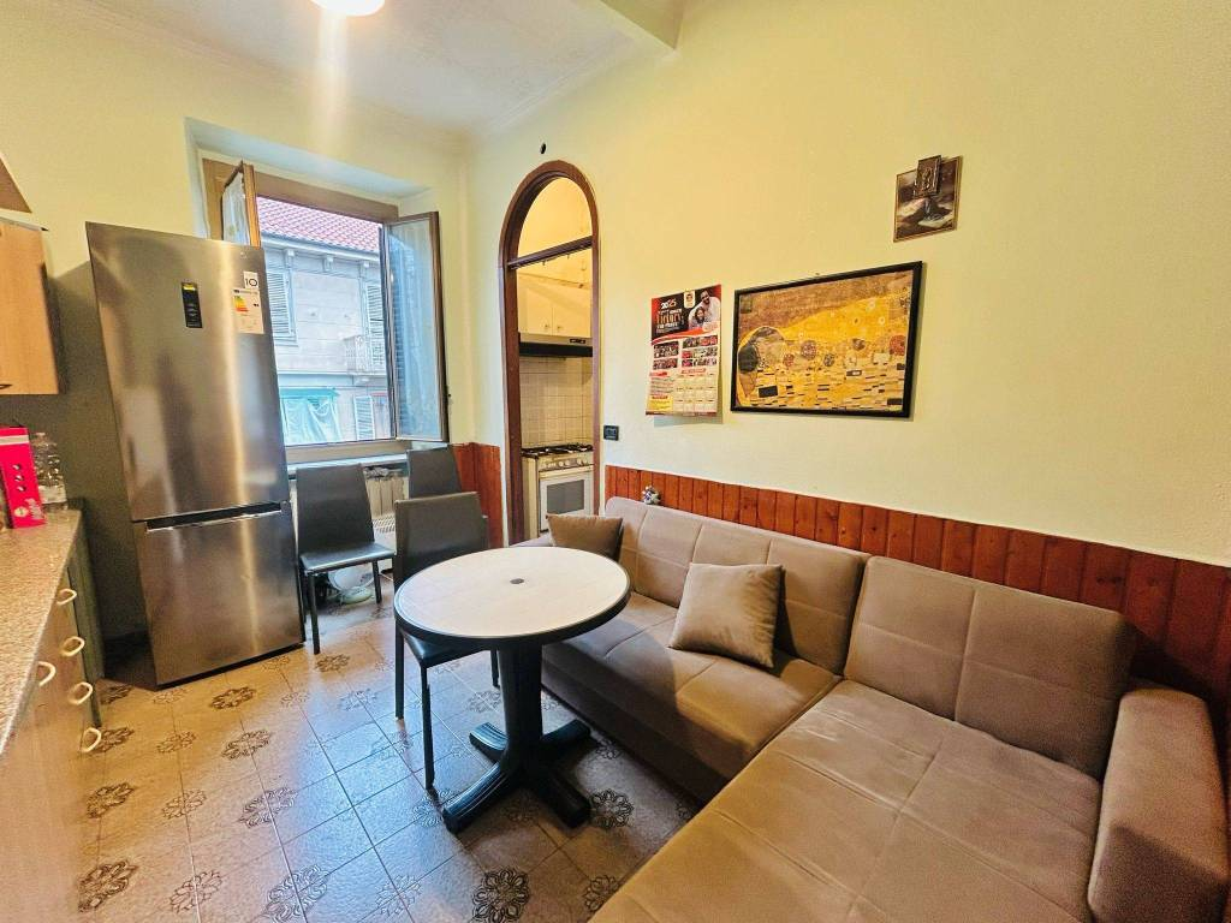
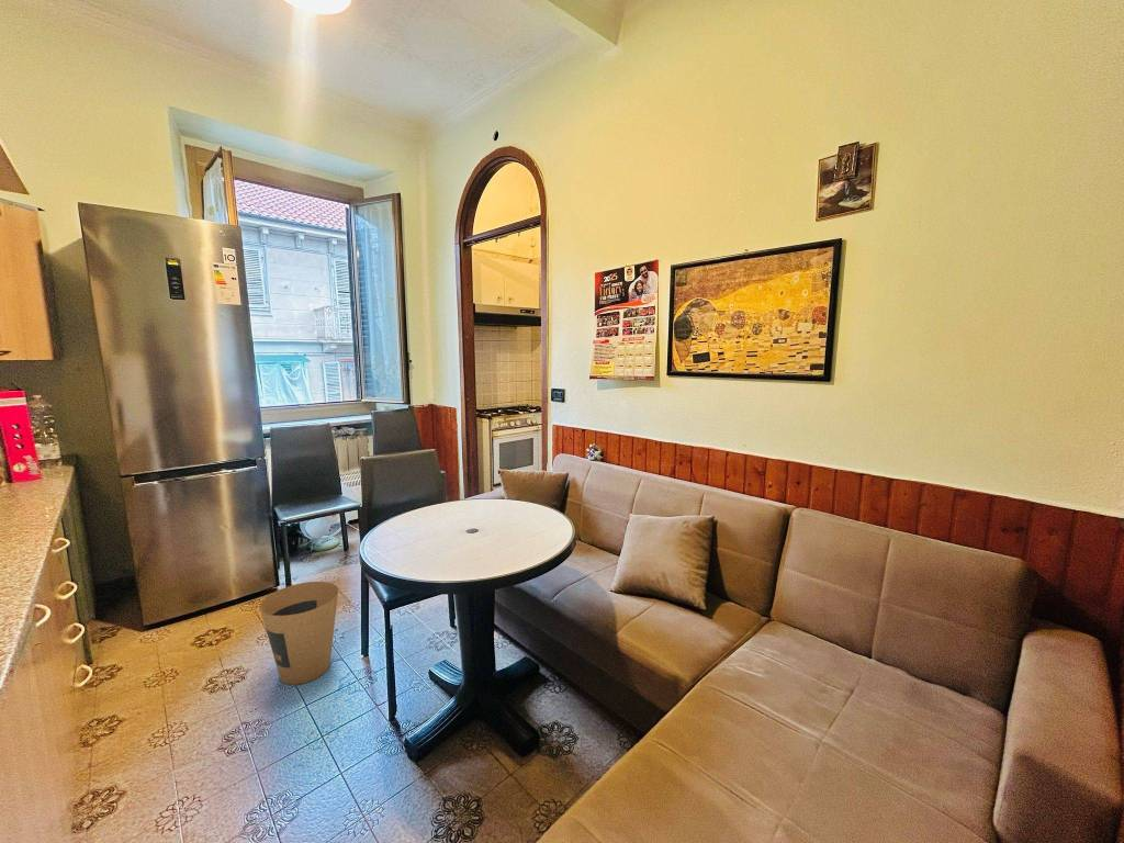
+ trash can [259,581,339,686]
